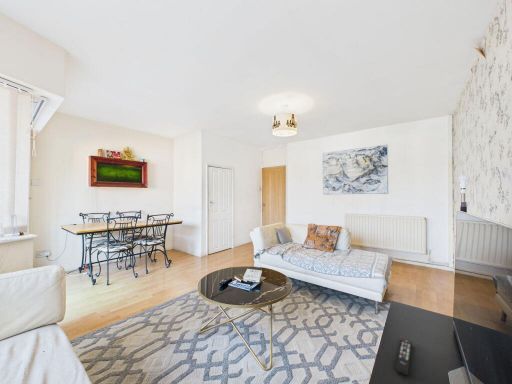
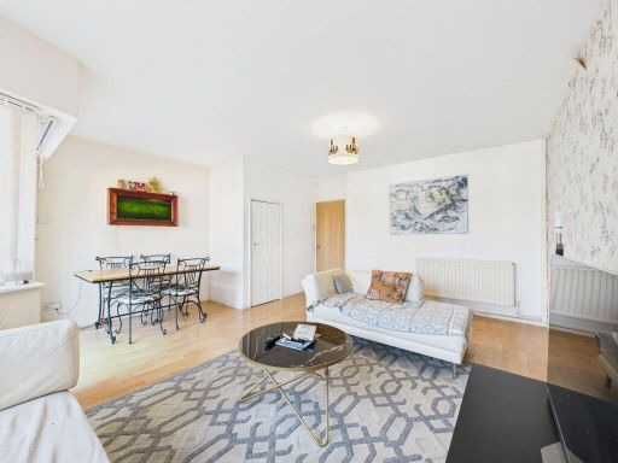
- remote control [395,337,413,377]
